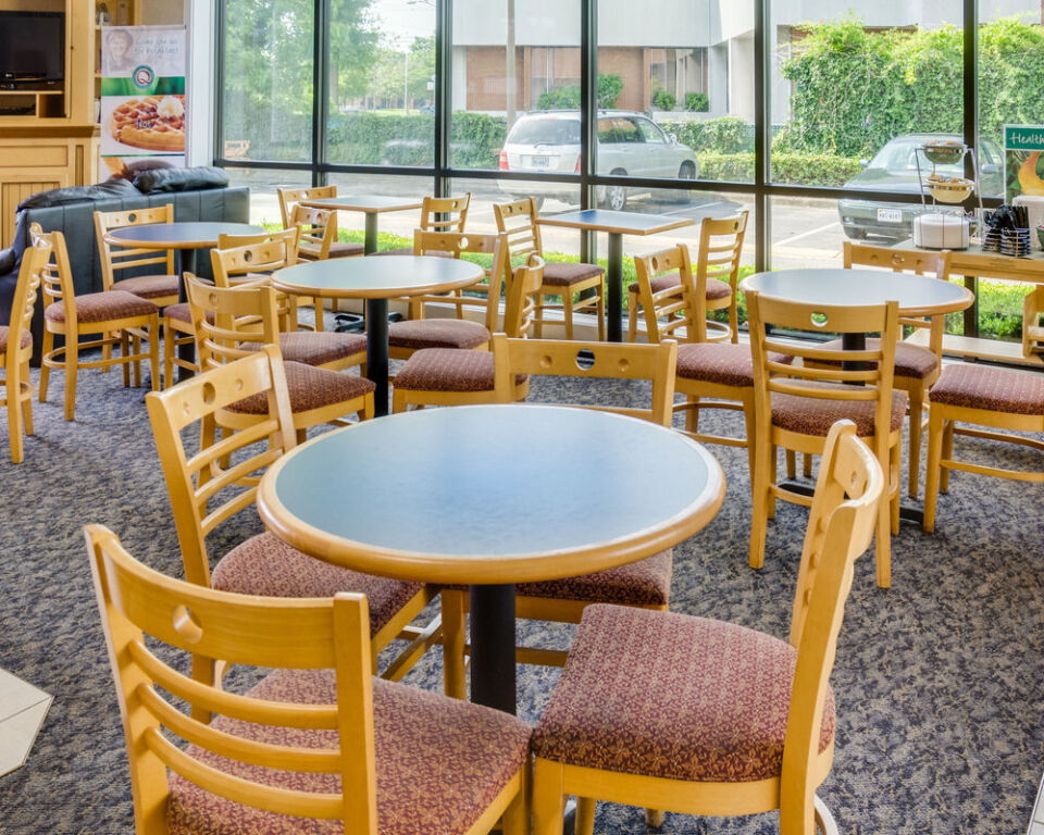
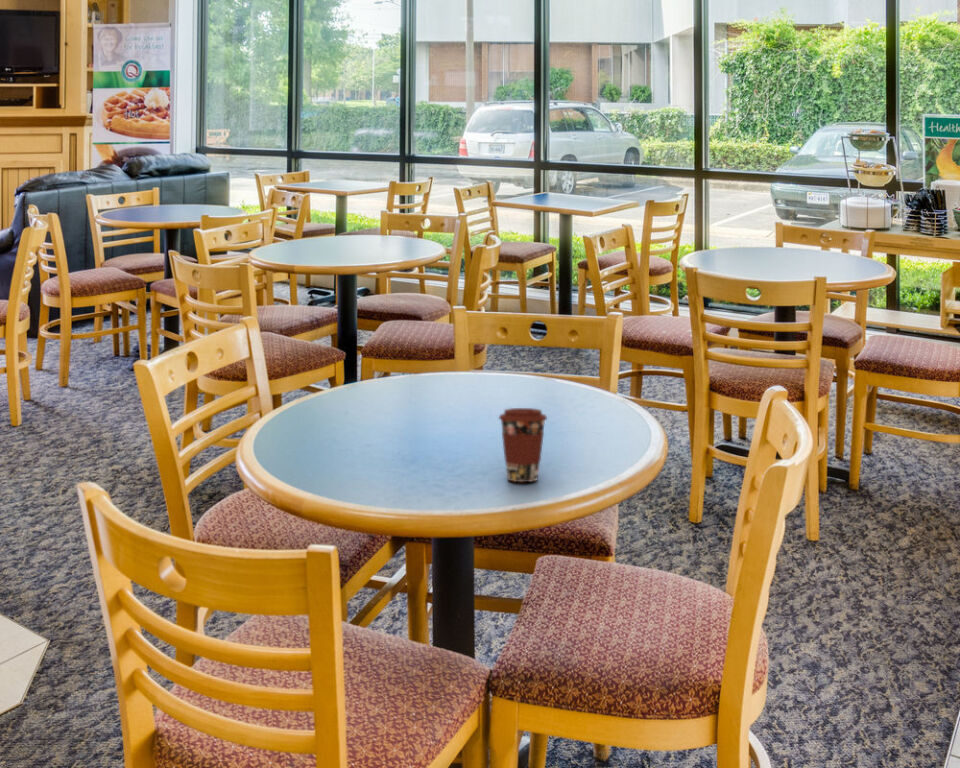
+ coffee cup [498,407,548,483]
